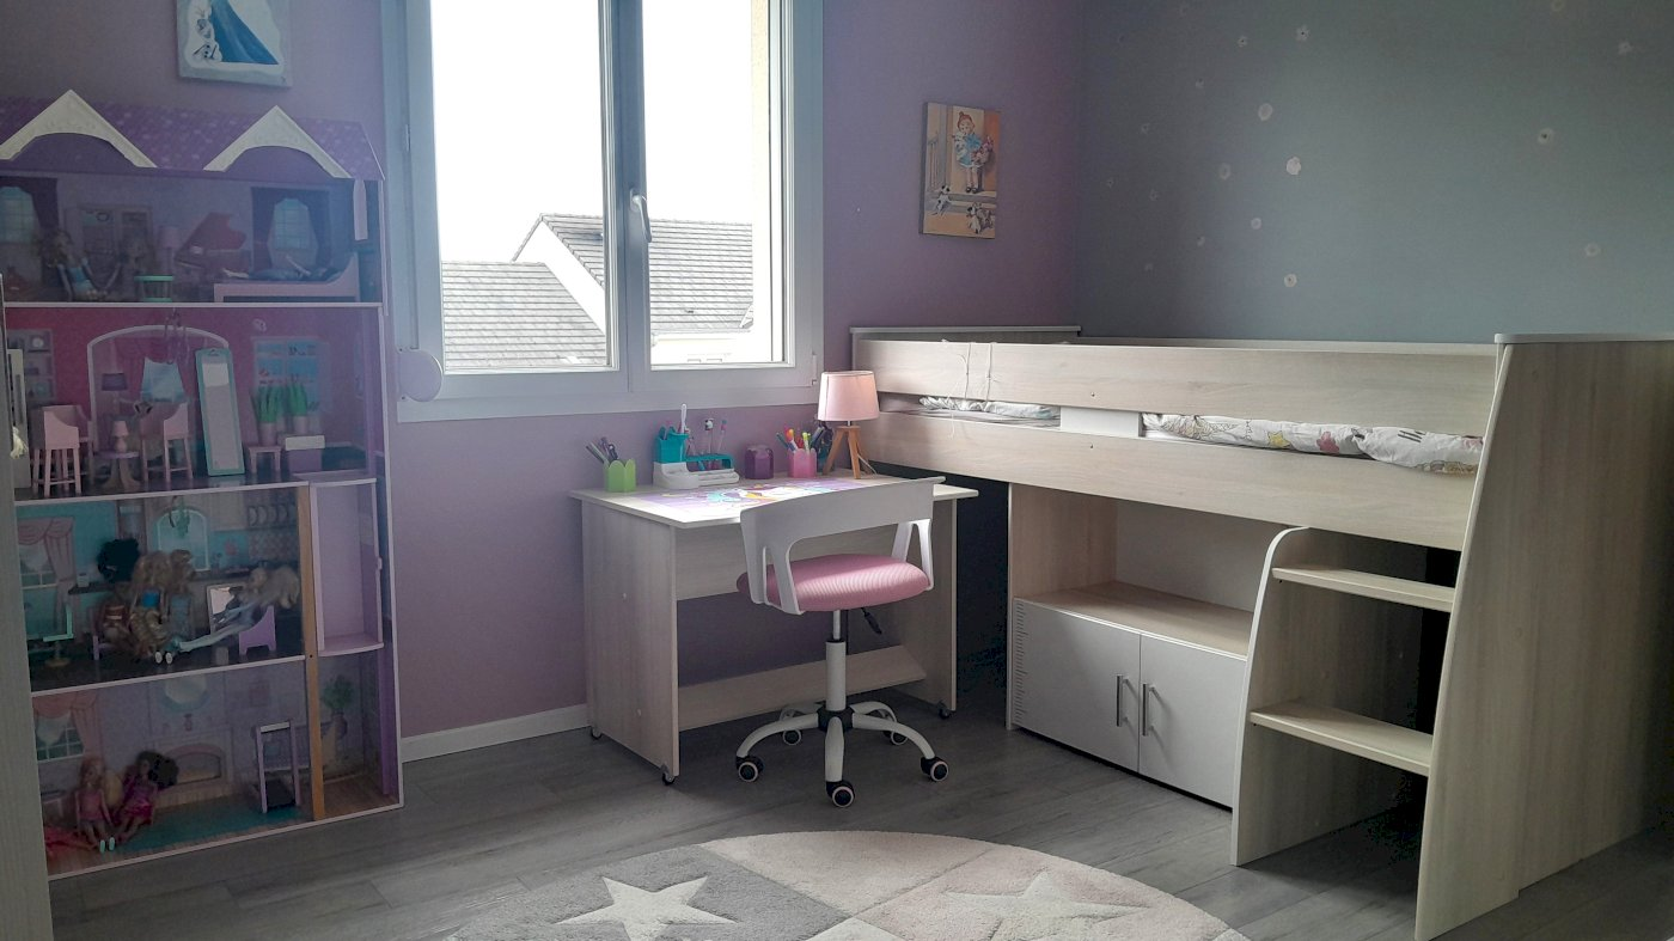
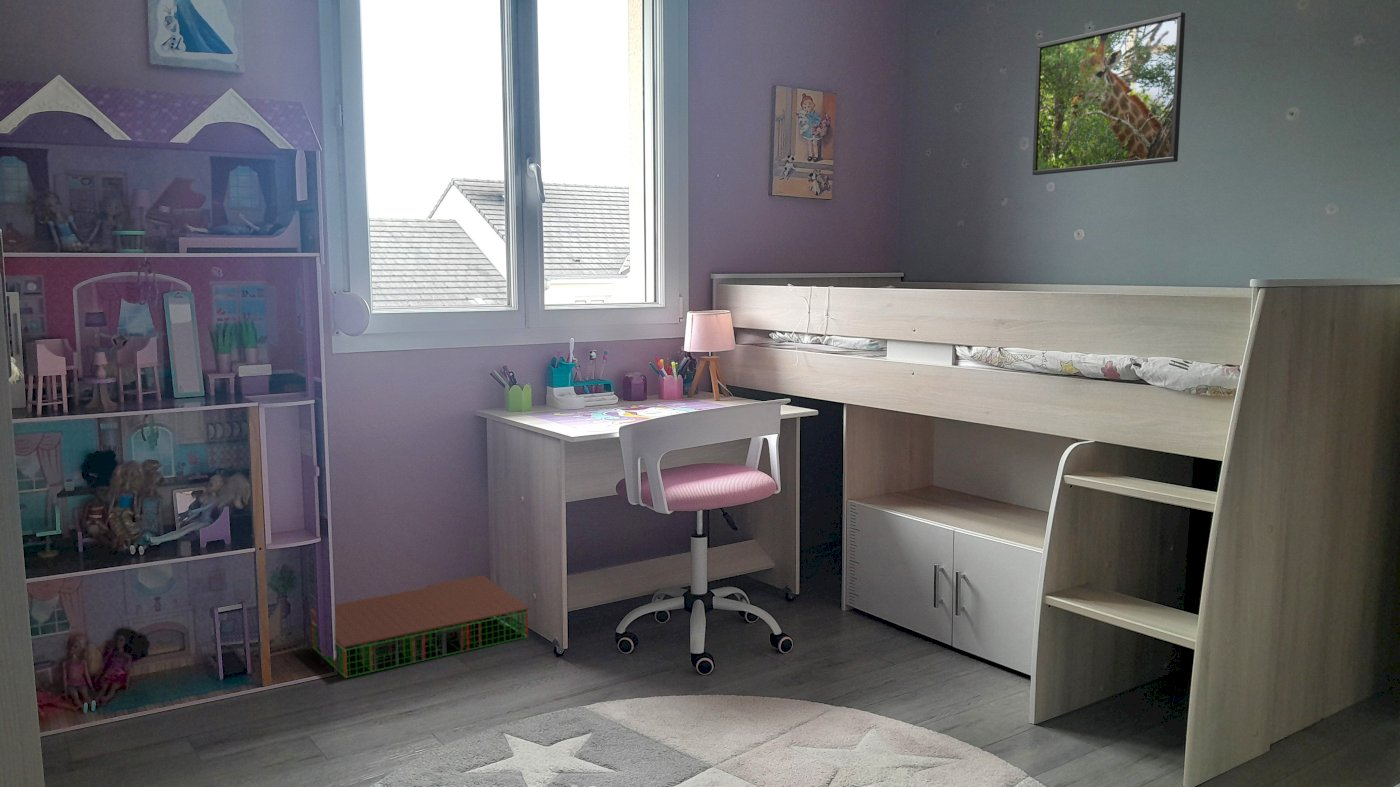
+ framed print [1031,11,1186,176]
+ storage bin [309,574,530,679]
